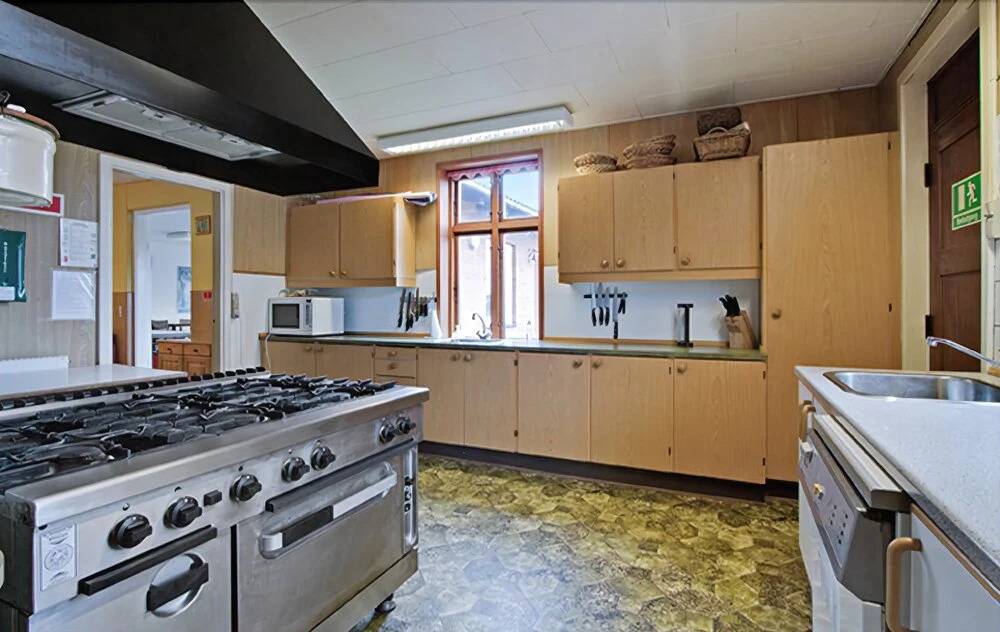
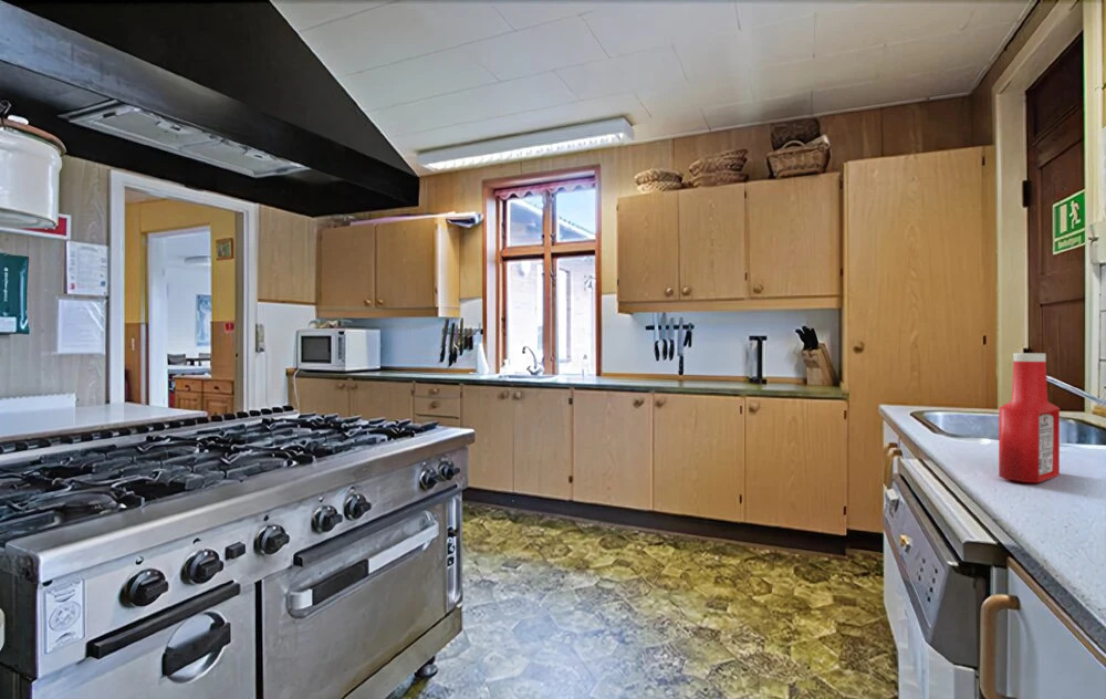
+ soap bottle [998,352,1061,484]
